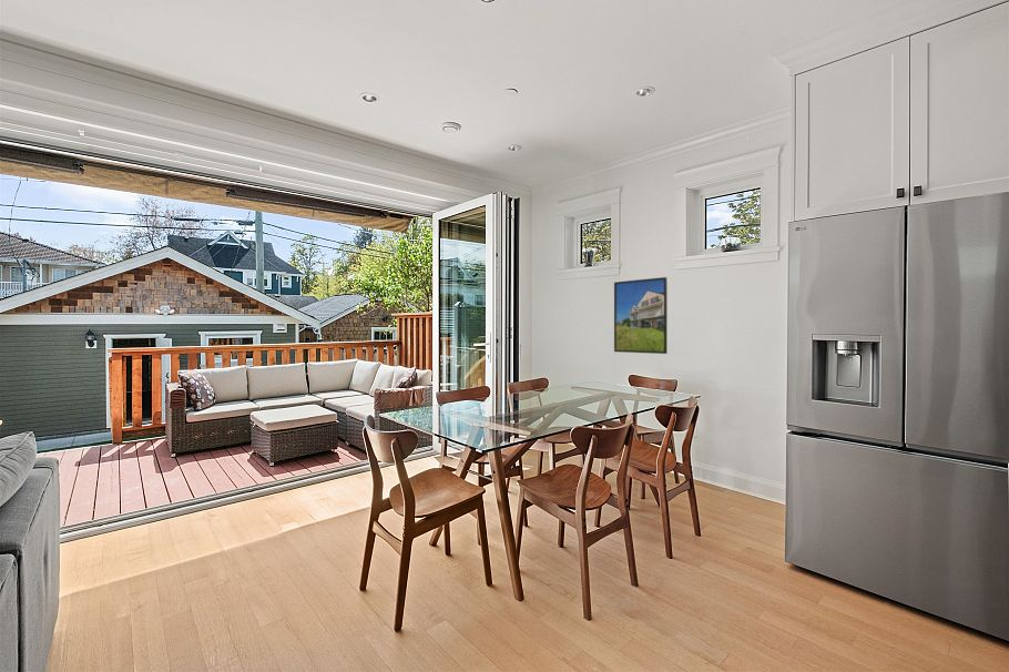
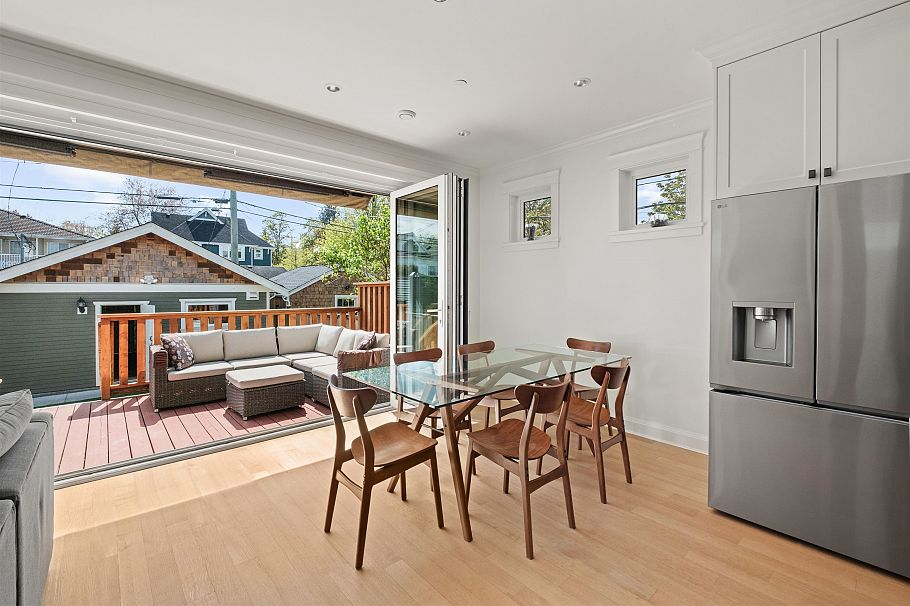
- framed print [613,276,669,355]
